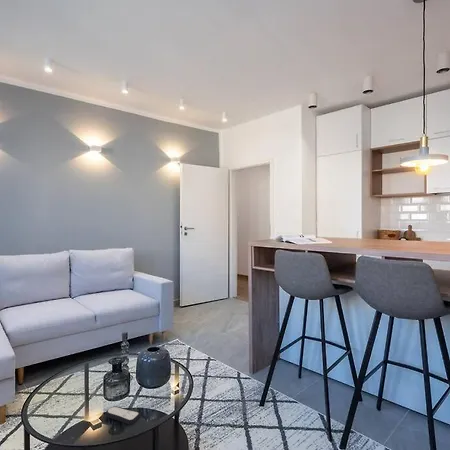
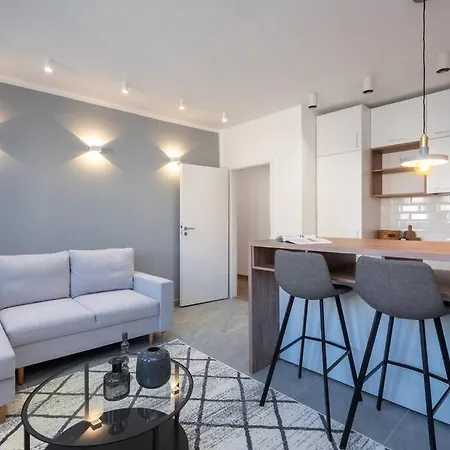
- remote control [104,405,142,425]
